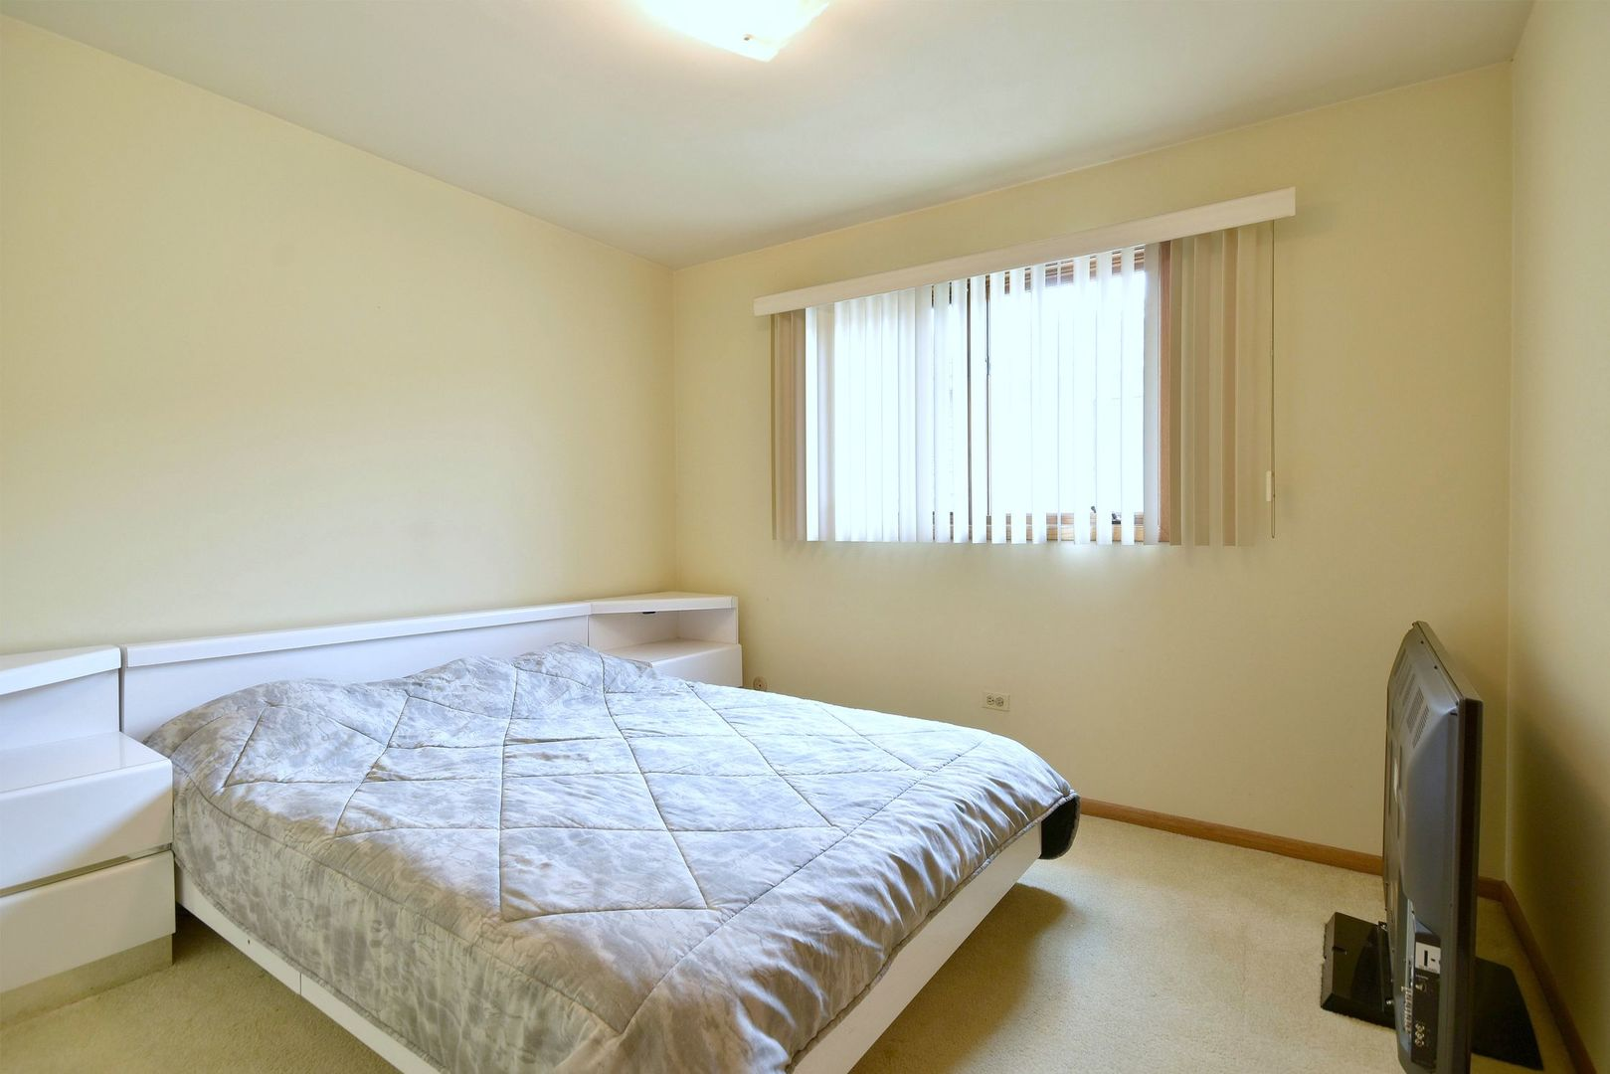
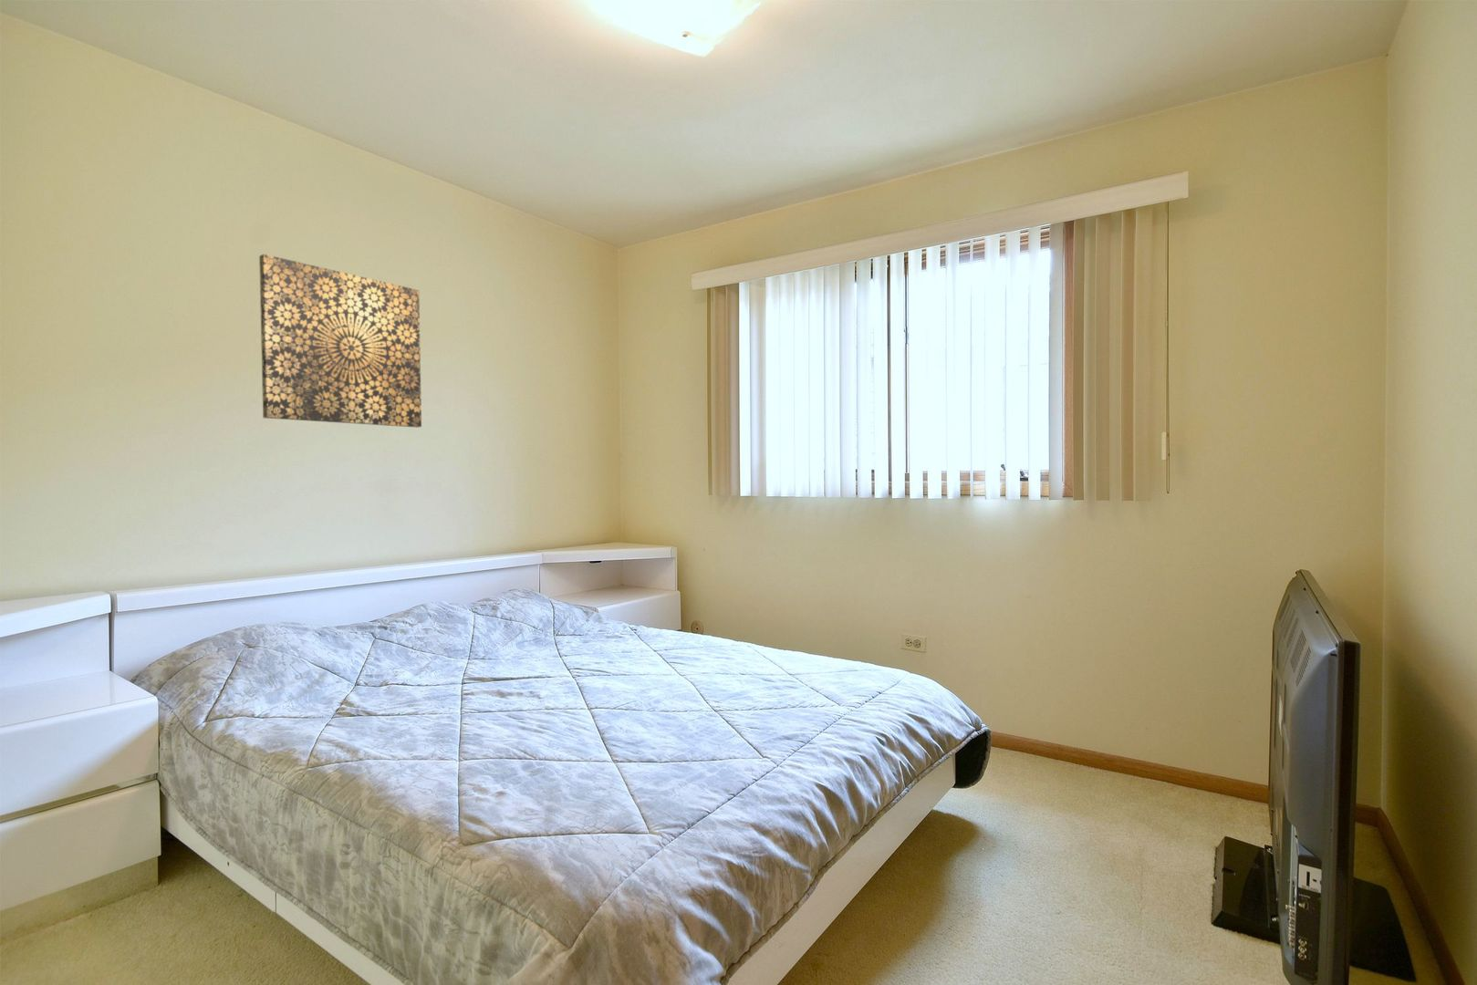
+ wall art [258,254,422,429]
